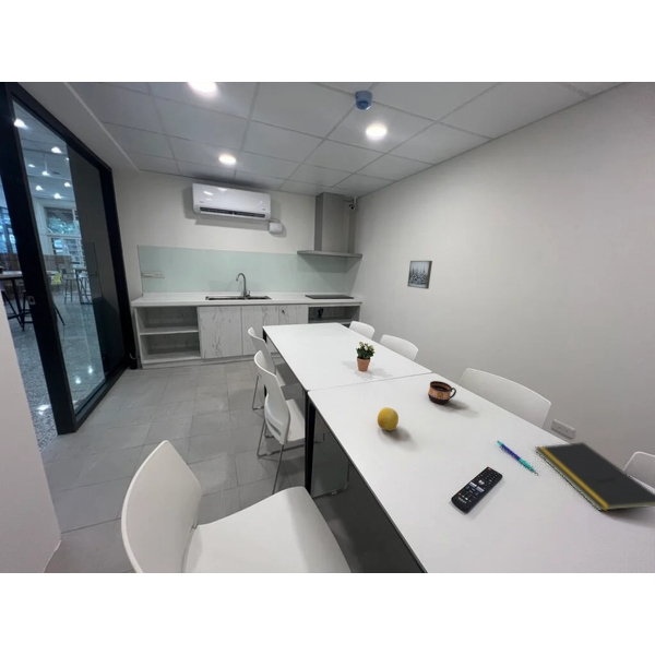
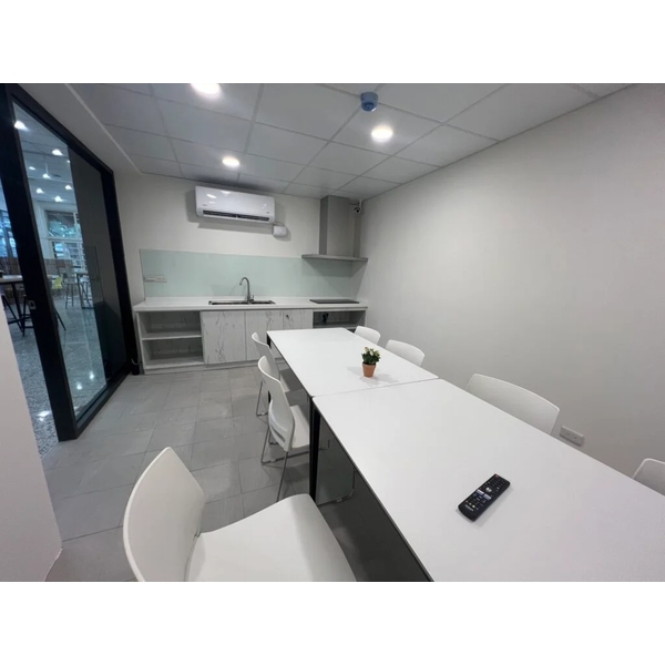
- notepad [534,441,655,512]
- cup [427,380,457,405]
- pen [496,440,537,473]
- wall art [406,260,433,290]
- fruit [377,406,400,432]
